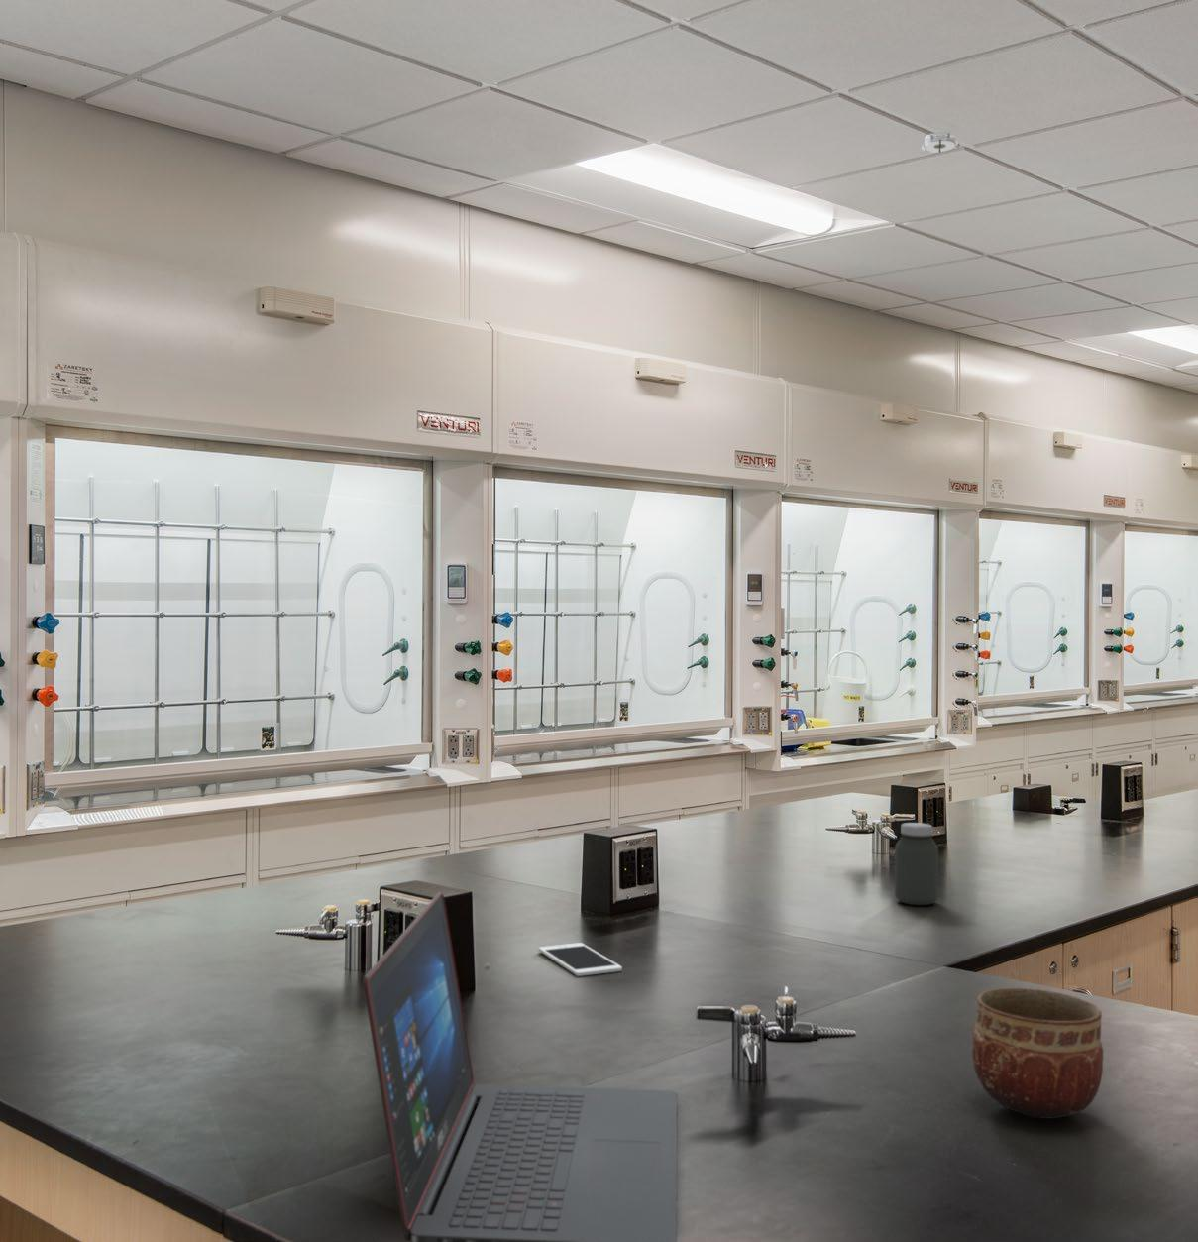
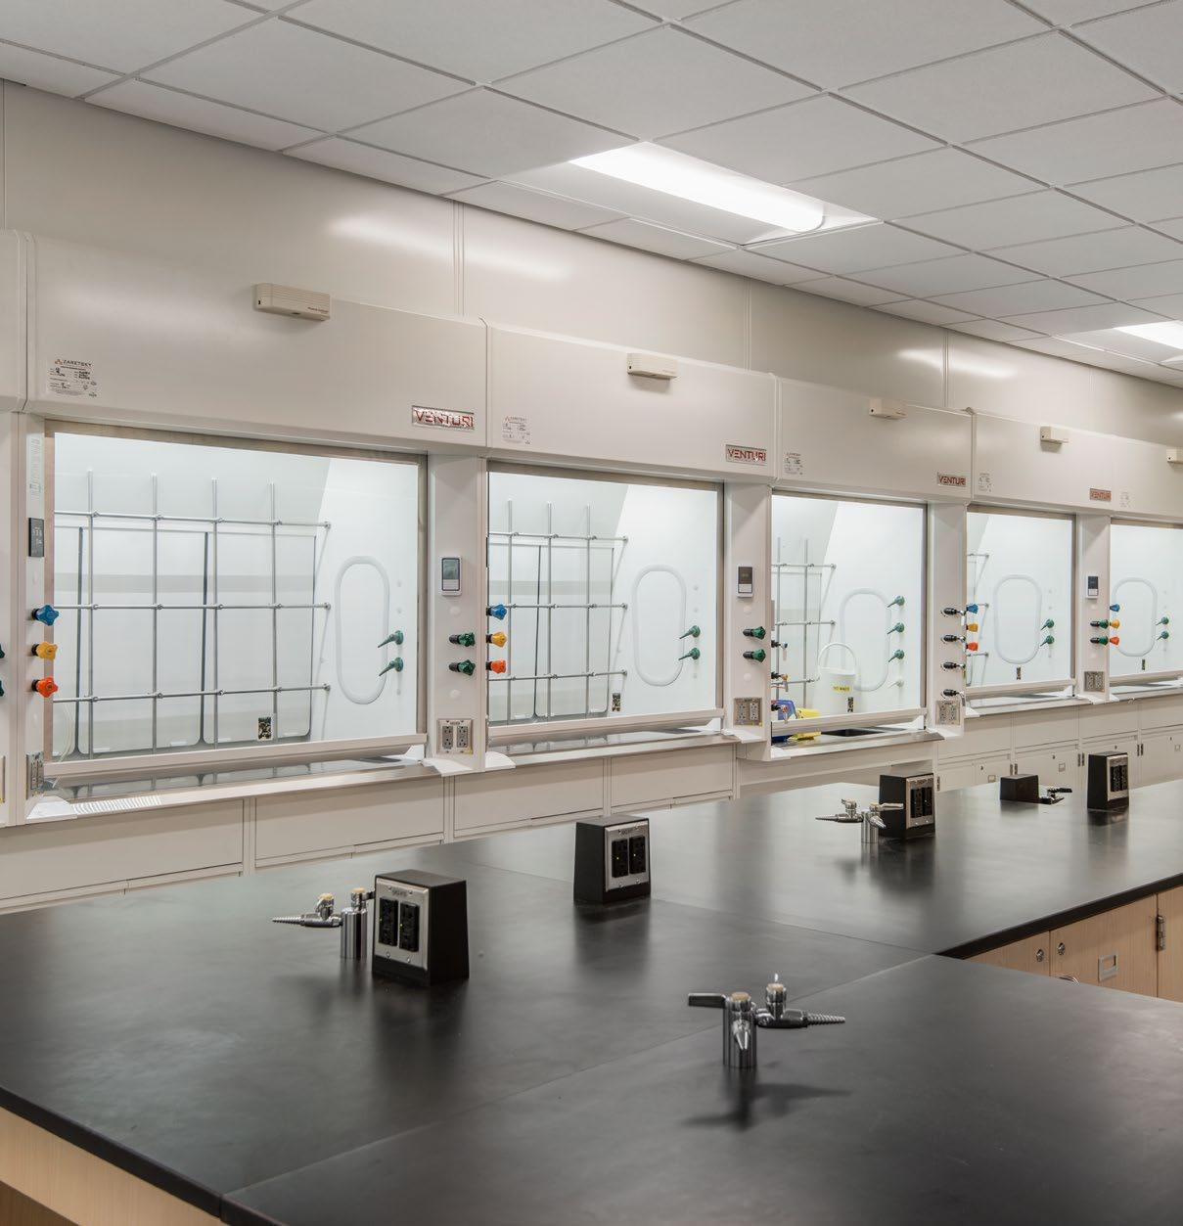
- cell phone [537,941,623,977]
- jar [894,822,940,906]
- bowl [971,987,1104,1120]
- smoke detector [920,131,960,155]
- laptop [362,892,678,1242]
